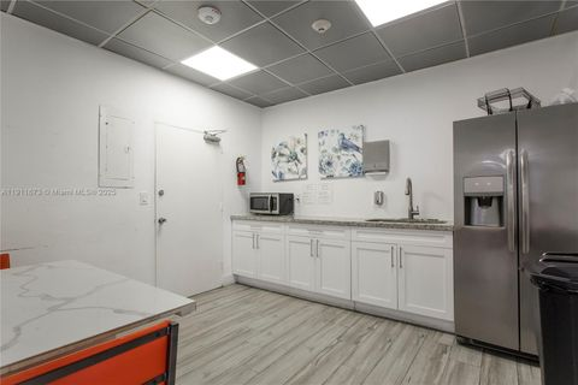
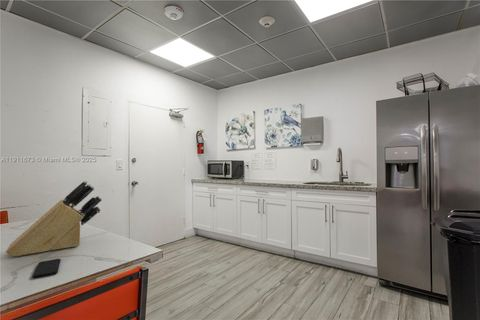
+ knife block [5,180,103,257]
+ smartphone [32,258,62,279]
